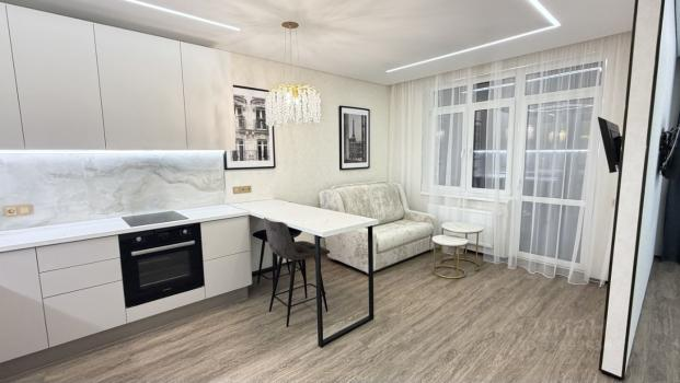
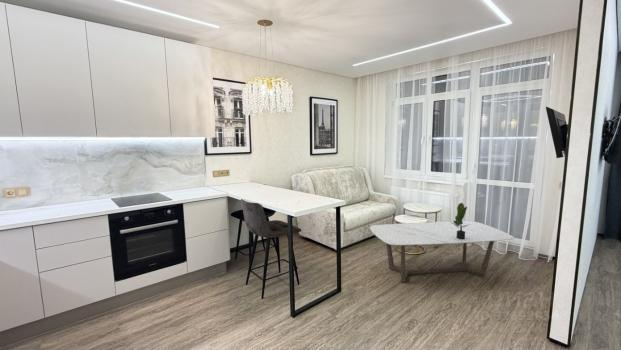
+ coffee table [369,220,515,283]
+ potted plant [450,202,470,239]
